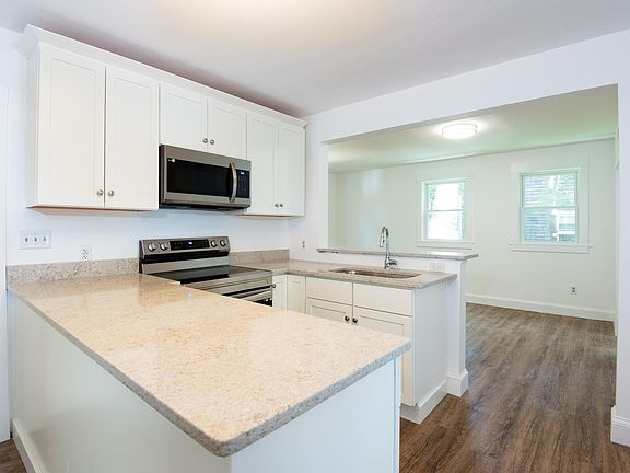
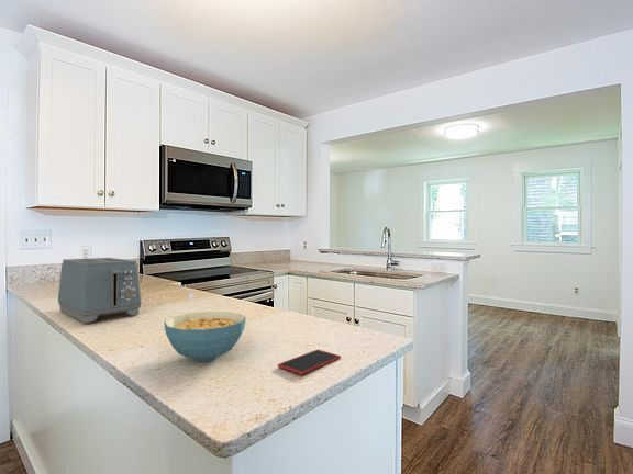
+ toaster [57,257,142,325]
+ cereal bowl [163,311,247,362]
+ smartphone [277,349,342,375]
